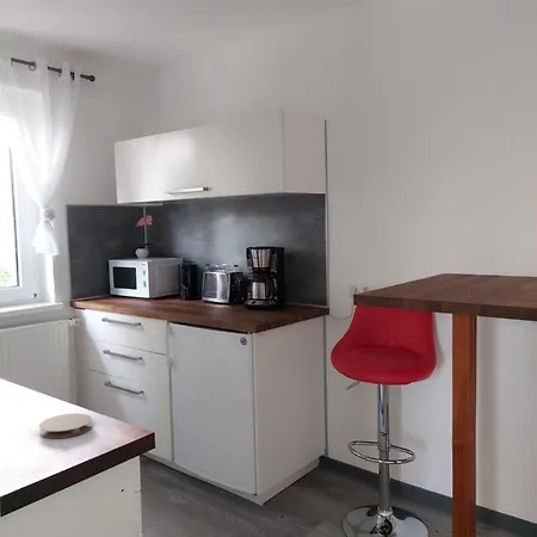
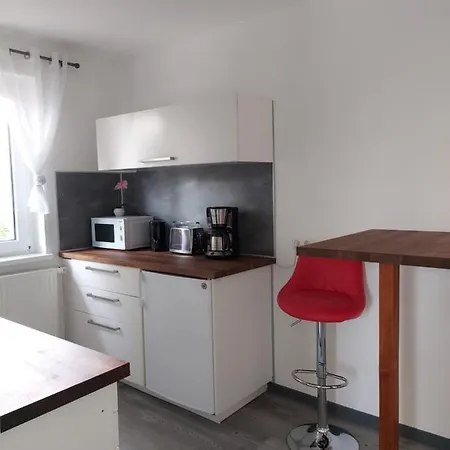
- coaster [38,413,93,439]
